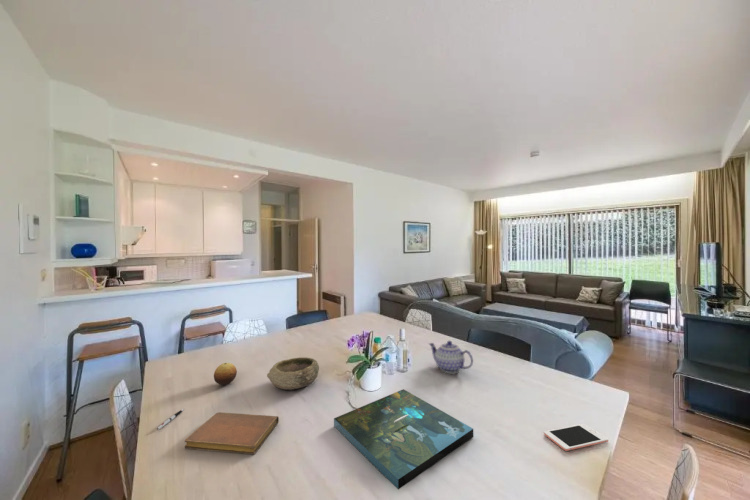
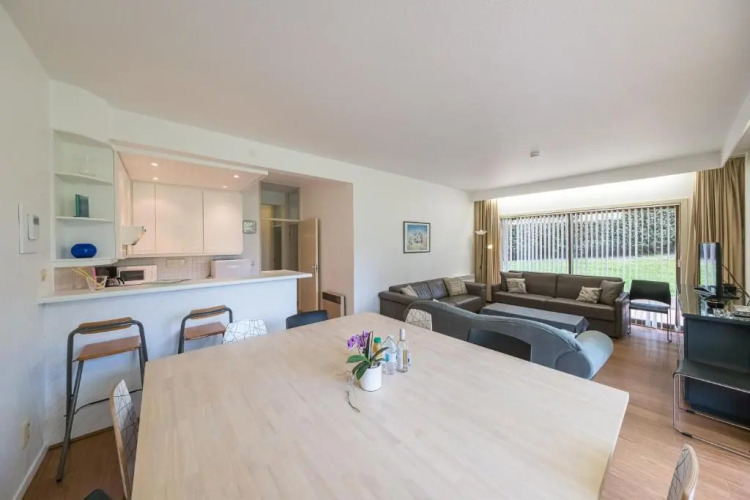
- bowl [266,356,320,391]
- board game [333,388,474,490]
- notebook [184,411,280,455]
- teapot [428,340,474,374]
- fruit [213,362,238,386]
- cell phone [543,423,609,452]
- pen [156,408,185,431]
